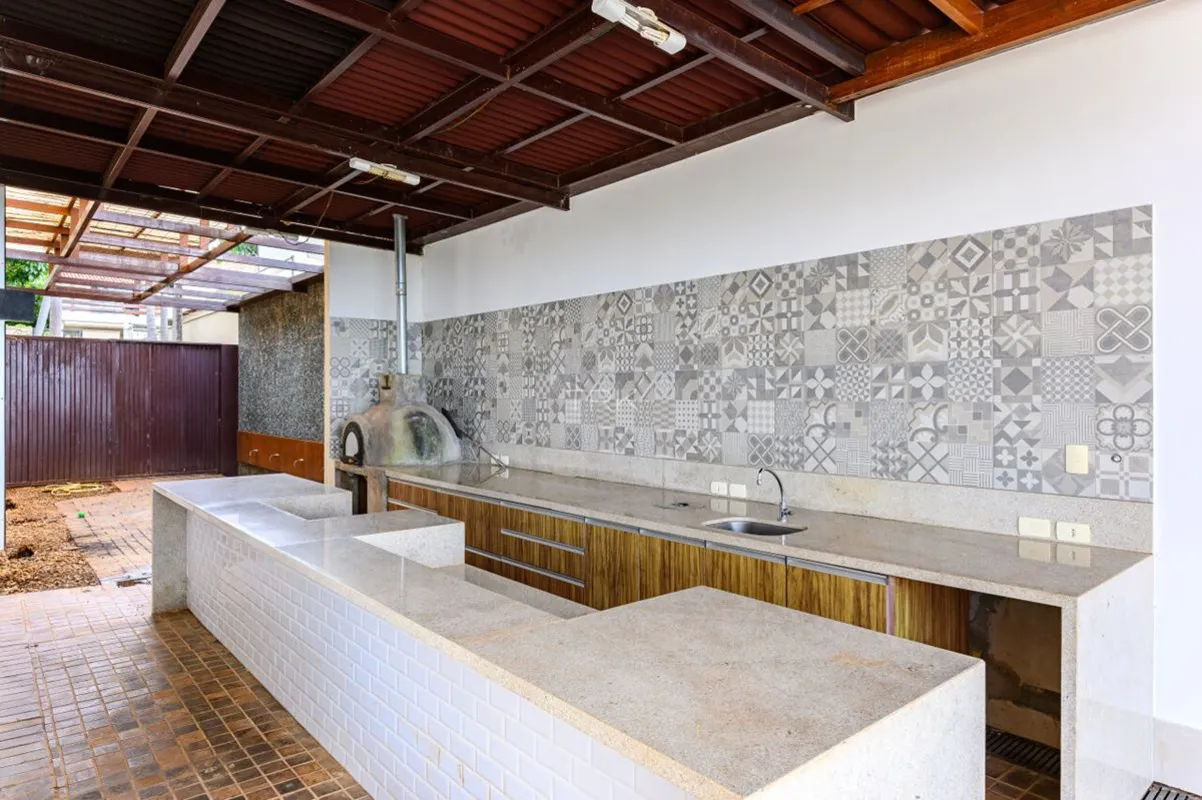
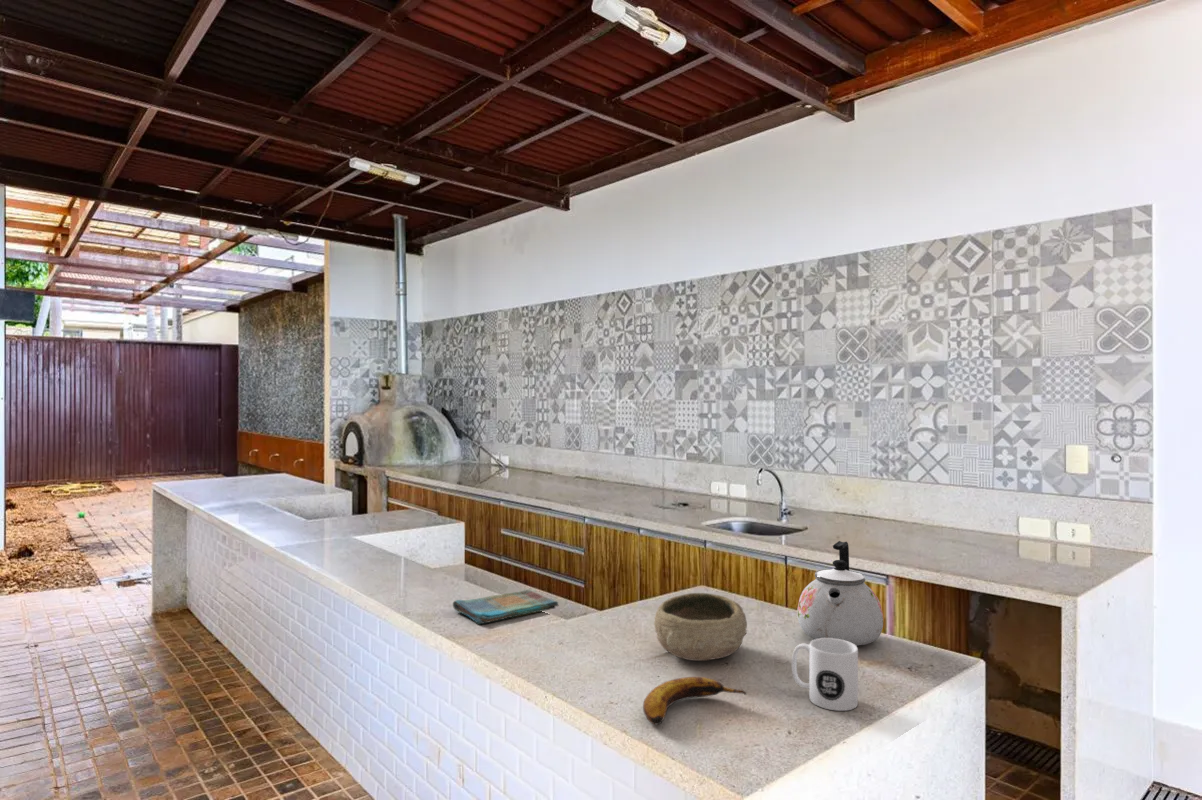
+ banana [642,676,748,726]
+ kettle [796,540,884,646]
+ dish towel [452,589,560,625]
+ bowl [653,592,748,662]
+ mug [791,638,859,712]
